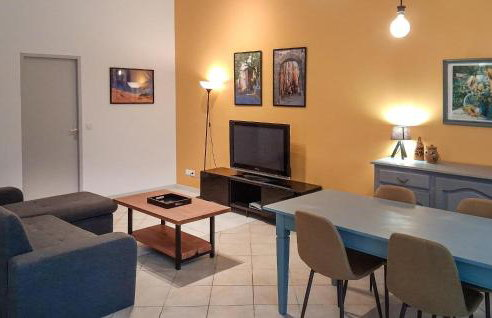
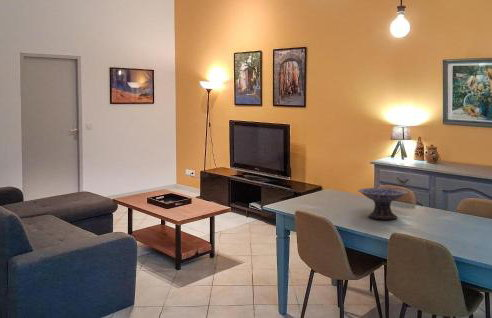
+ decorative bowl [357,187,409,220]
